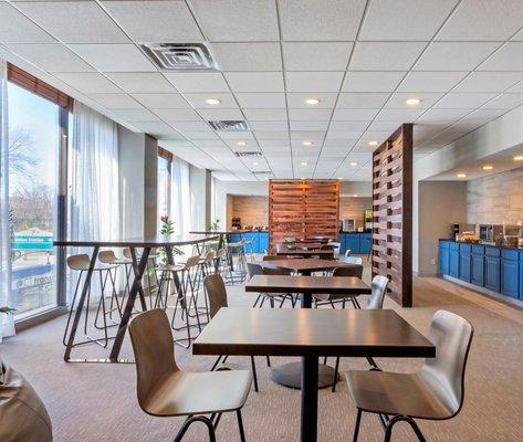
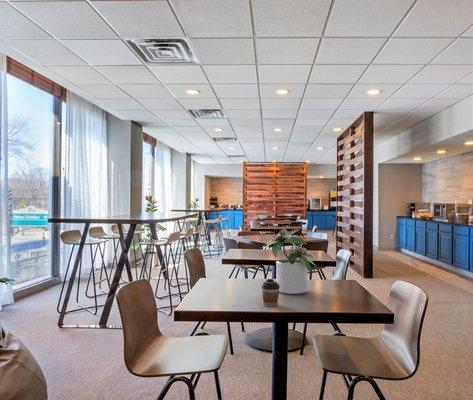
+ potted plant [263,228,317,295]
+ coffee cup [260,278,280,307]
